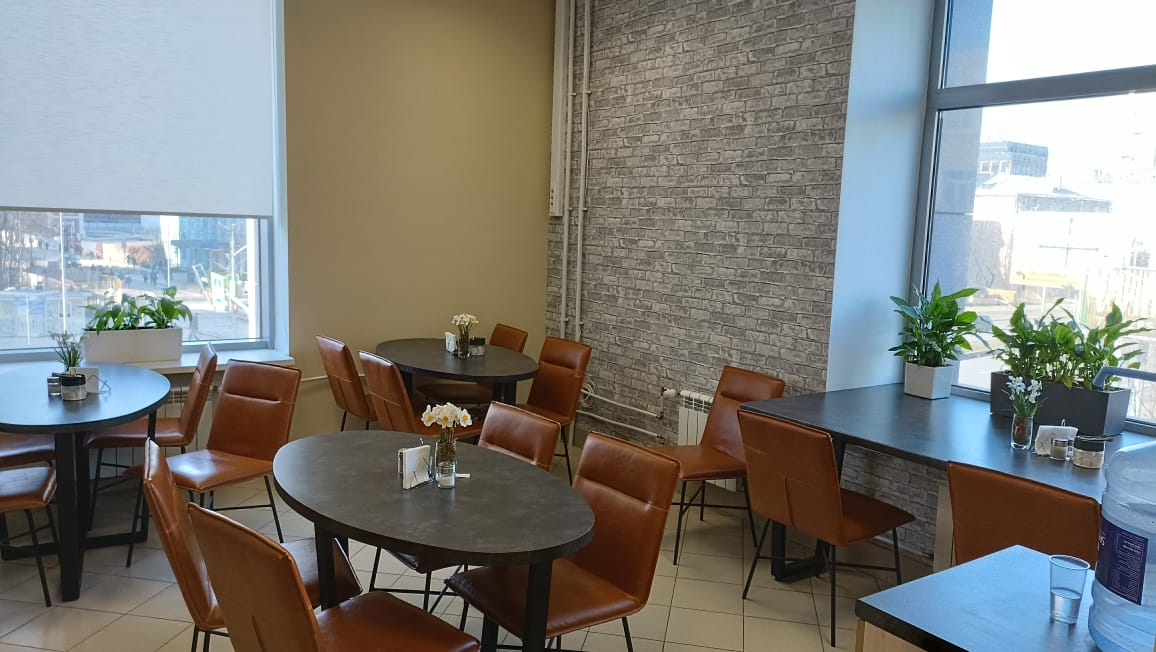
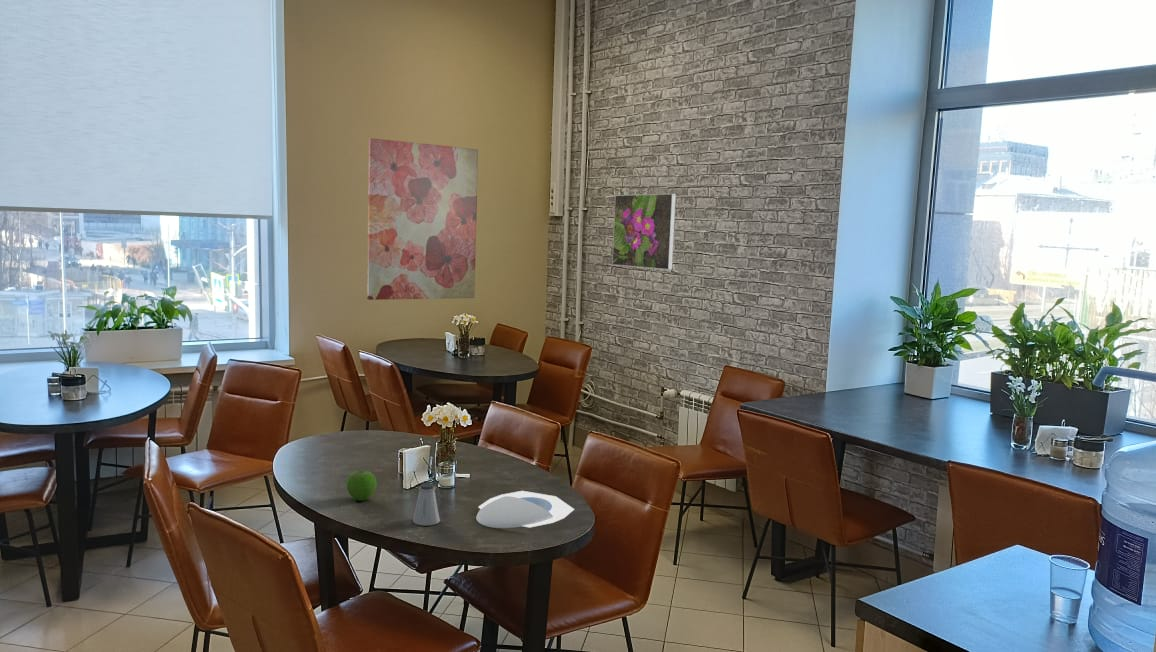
+ fruit [346,470,377,502]
+ wall art [366,137,479,301]
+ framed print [611,193,677,271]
+ plate [475,490,575,529]
+ saltshaker [412,482,441,526]
